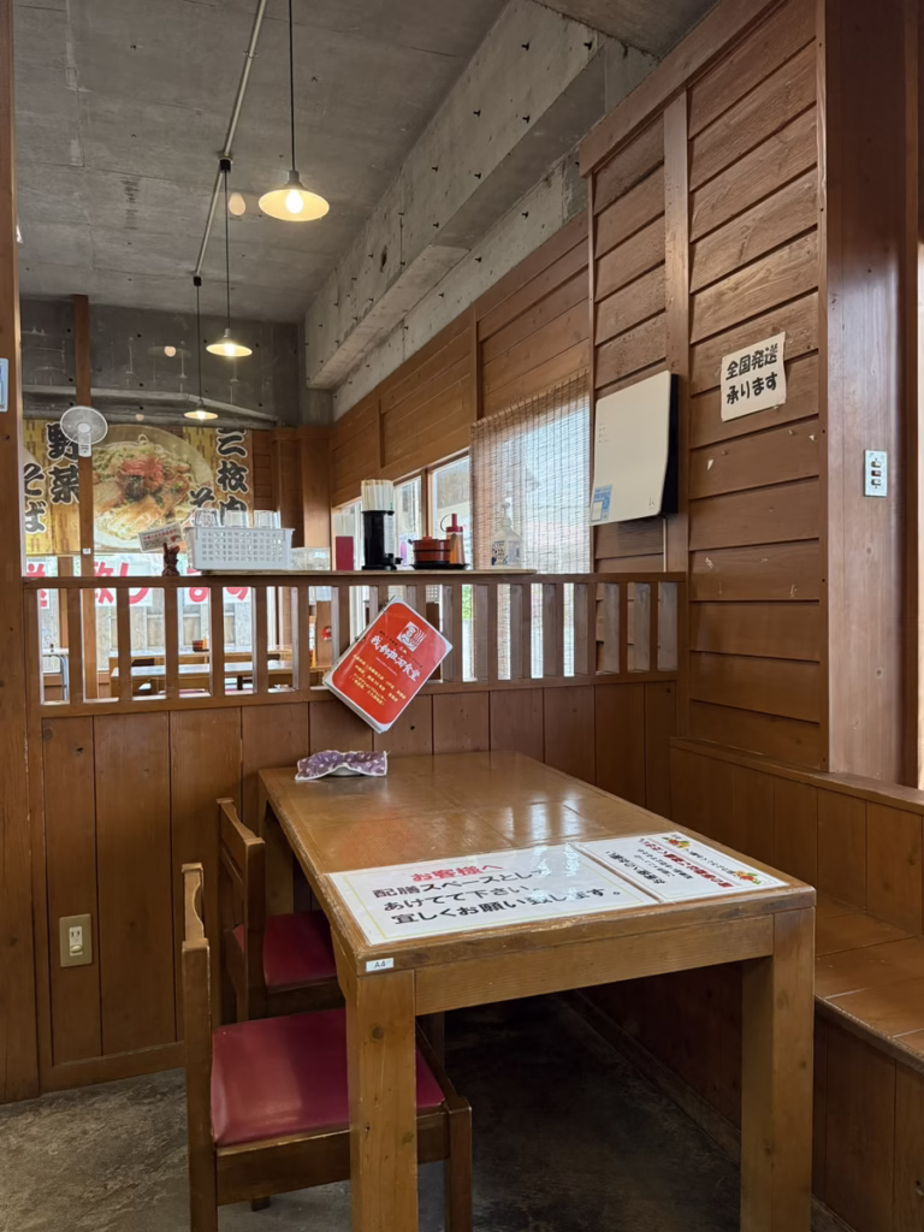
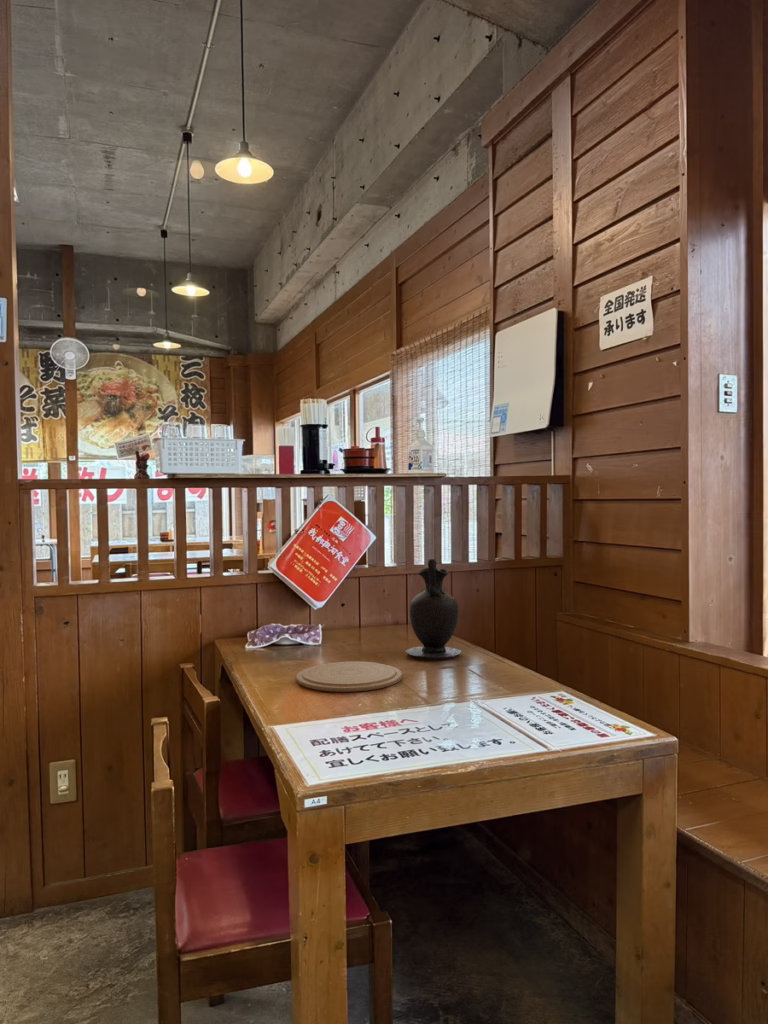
+ plate [295,660,403,693]
+ pitcher [405,558,462,660]
